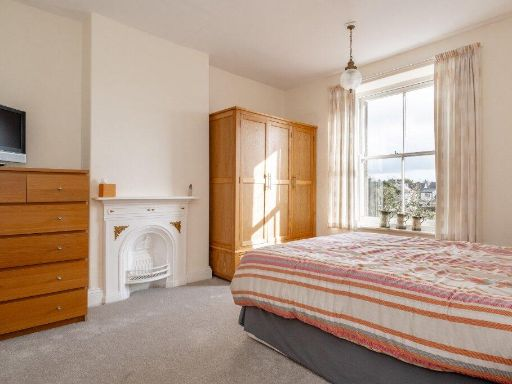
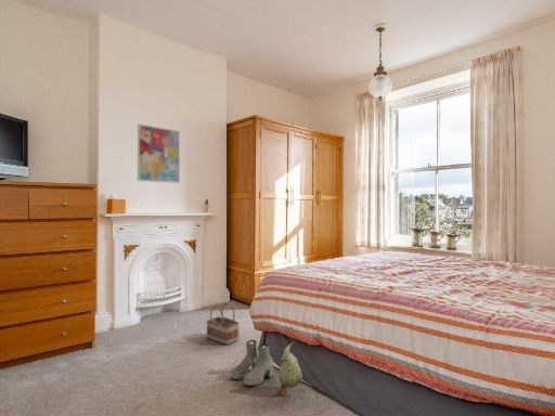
+ boots [230,339,274,387]
+ wall art [137,122,181,184]
+ plush toy [279,342,304,396]
+ basket [205,301,241,347]
